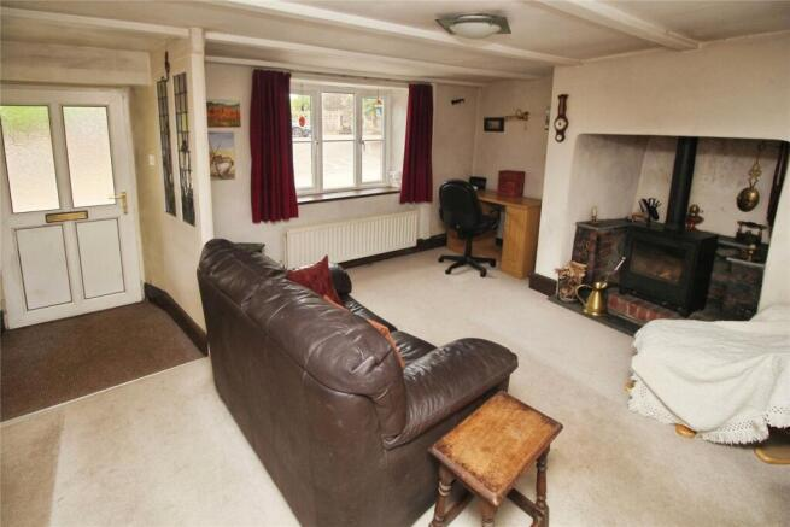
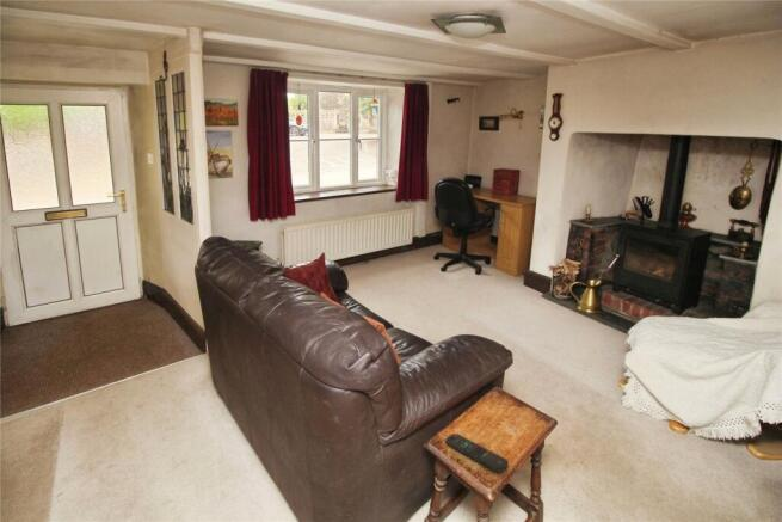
+ remote control [444,432,510,474]
